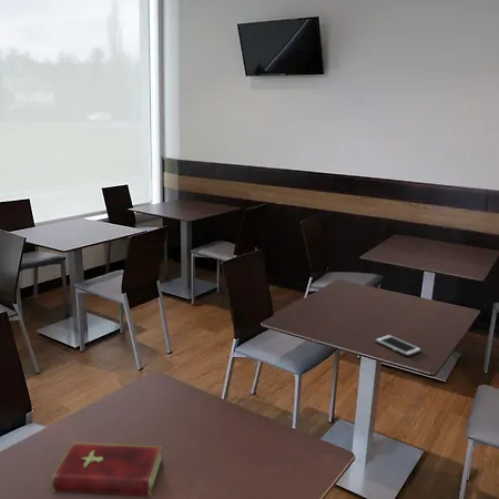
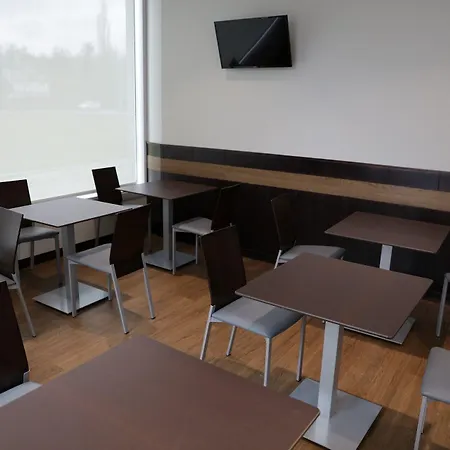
- hardcover book [51,441,164,498]
- cell phone [374,334,422,357]
